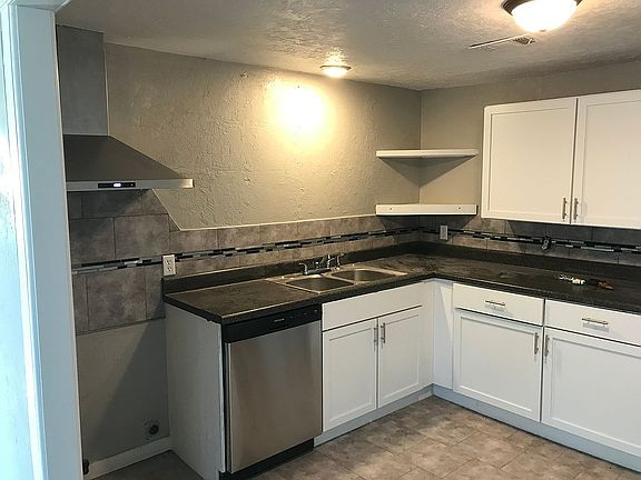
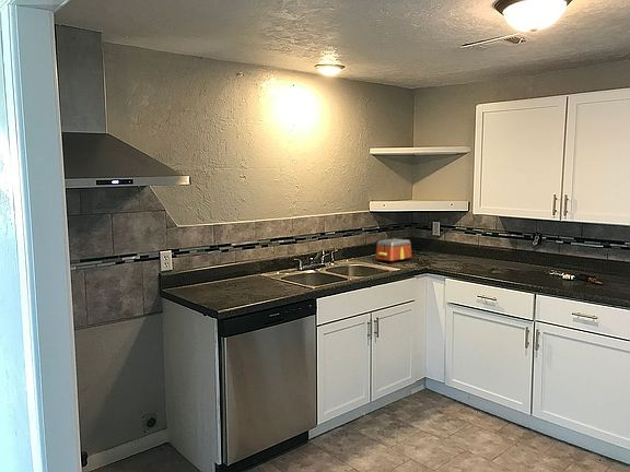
+ toaster [374,237,412,263]
